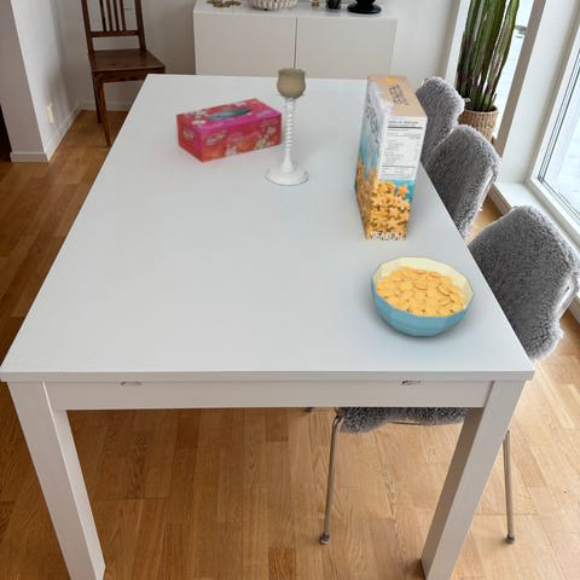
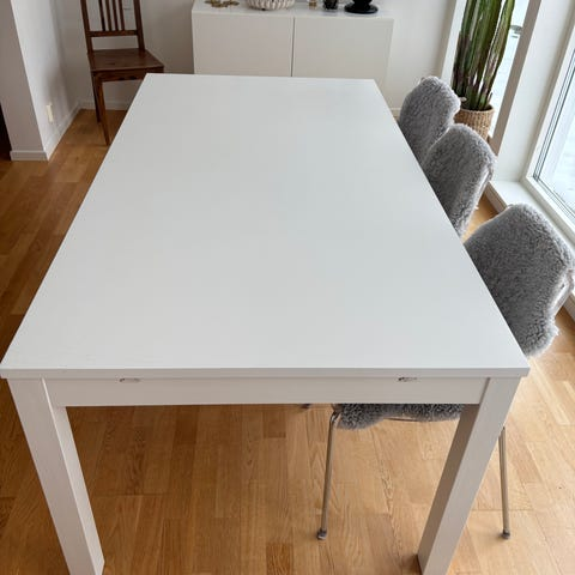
- tissue box [175,97,283,164]
- cereal bowl [370,256,476,337]
- candle holder [265,66,309,186]
- cereal box [353,74,429,242]
